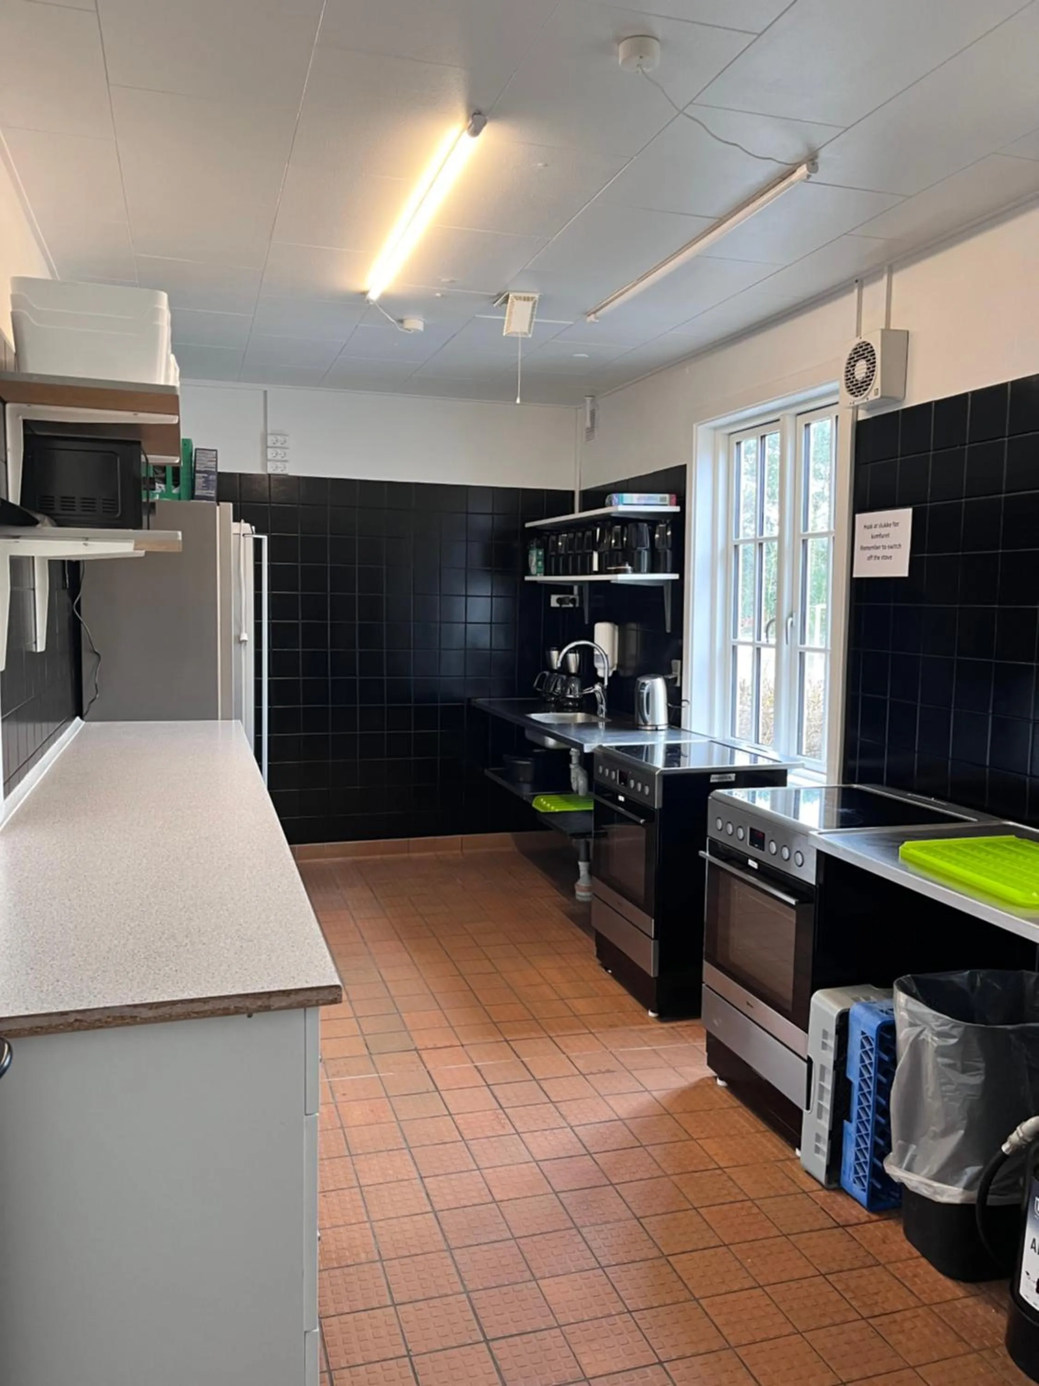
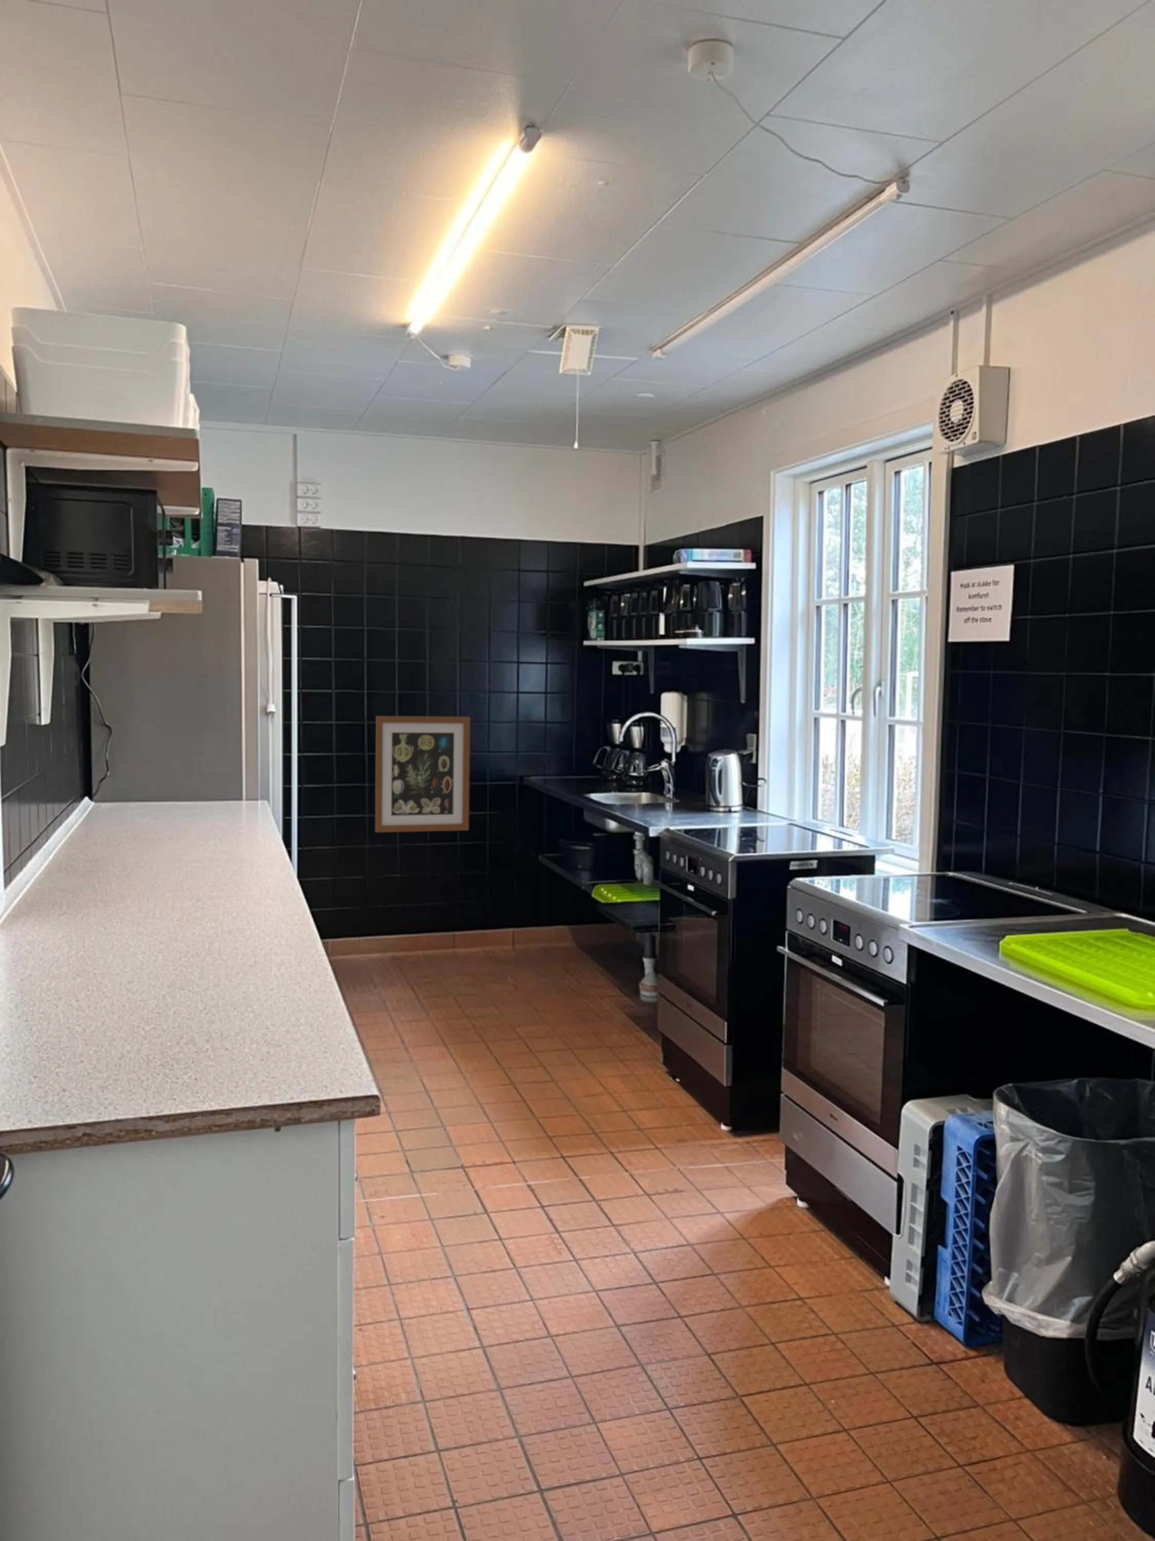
+ wall art [375,716,471,832]
